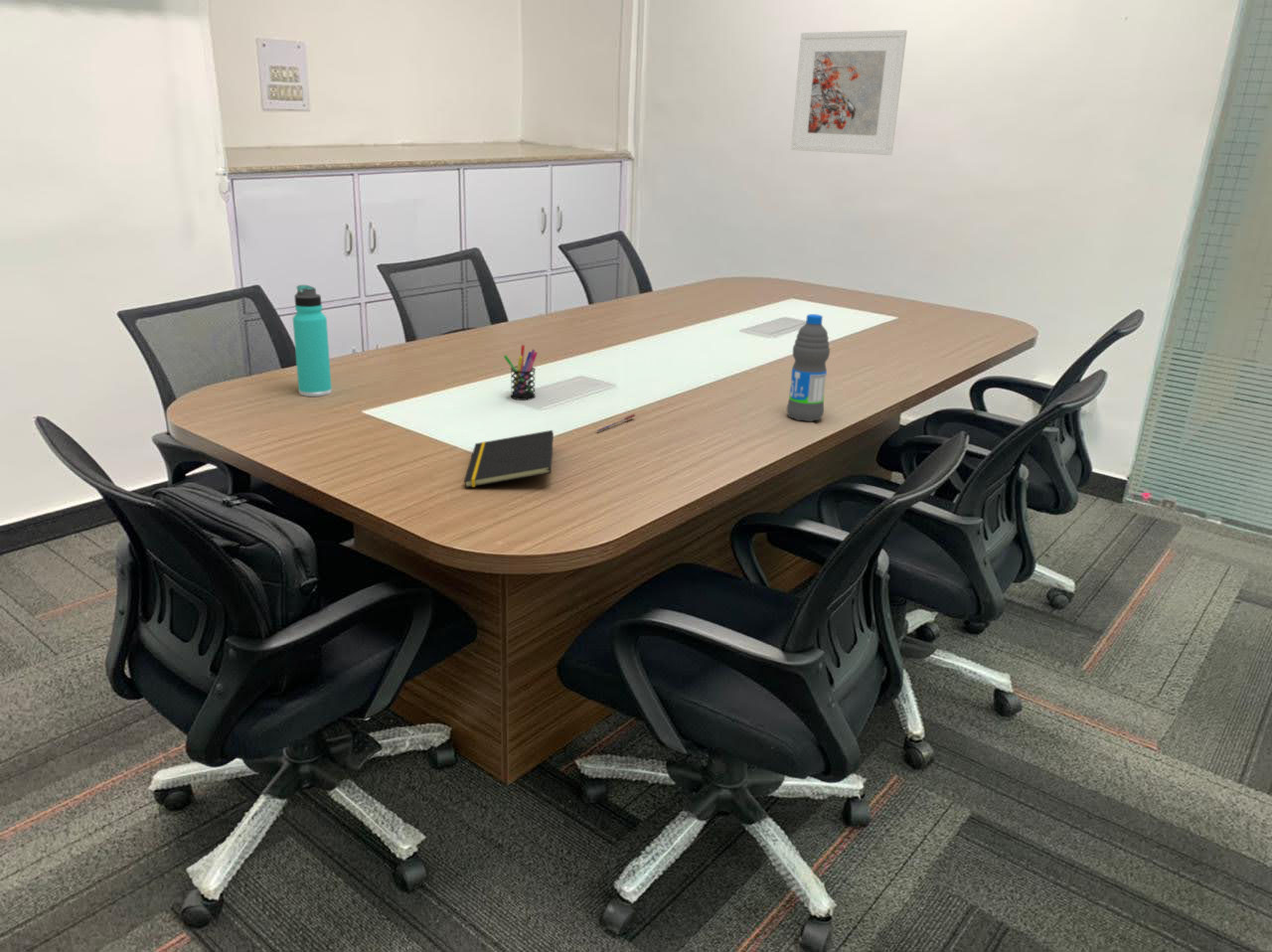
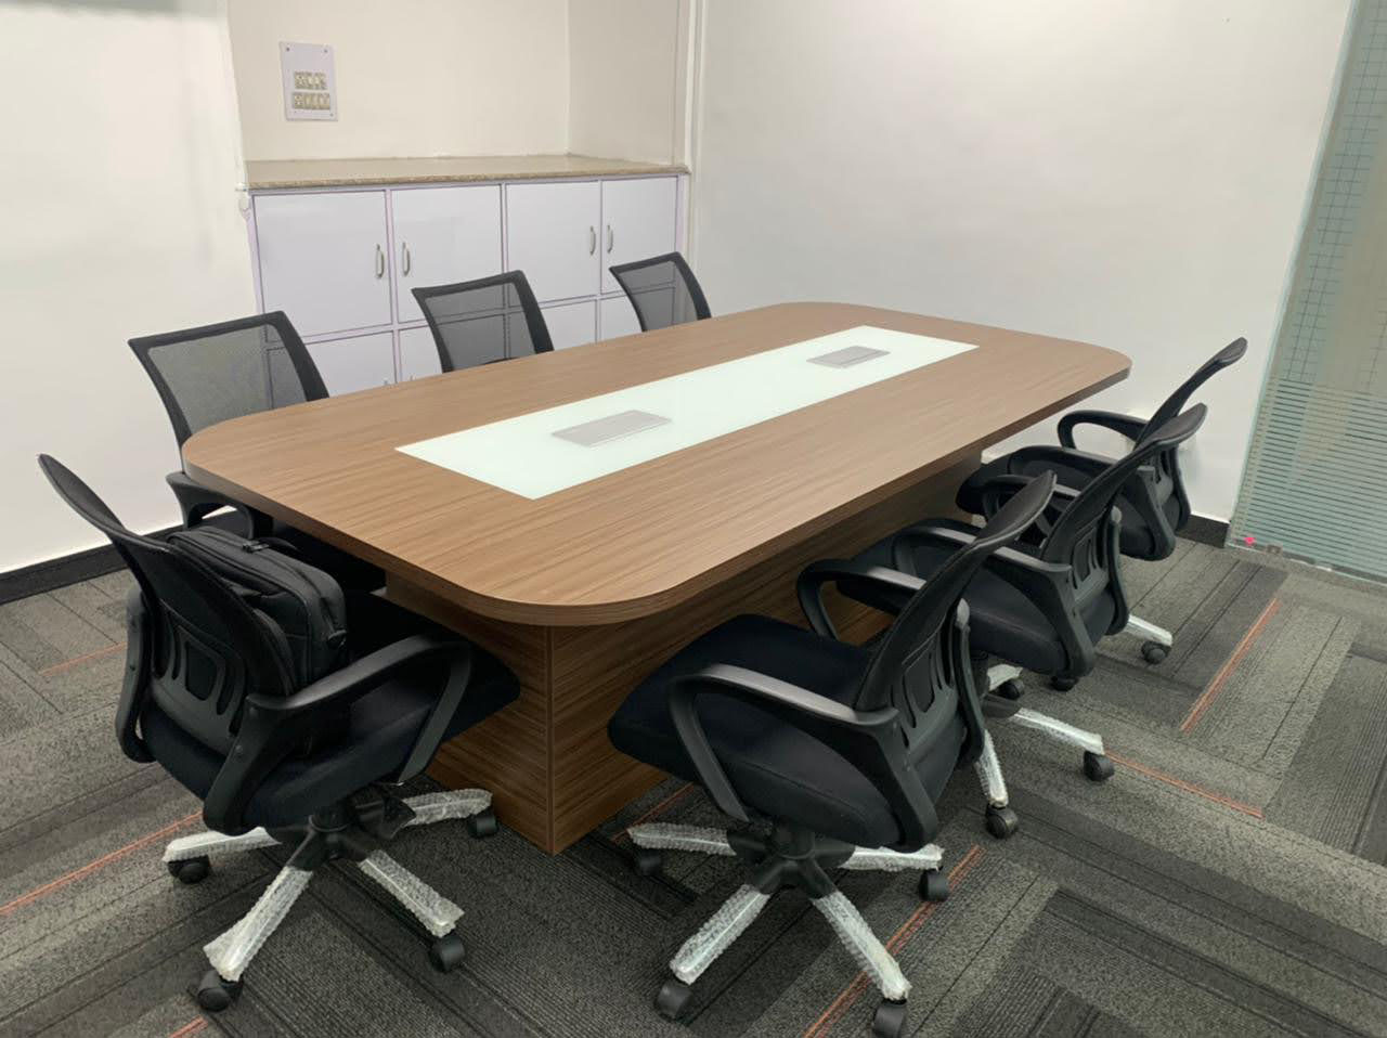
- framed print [790,29,908,156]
- water bottle [786,313,831,422]
- thermos bottle [292,284,333,397]
- pen holder [503,344,539,401]
- pen [595,413,636,433]
- notepad [463,429,555,489]
